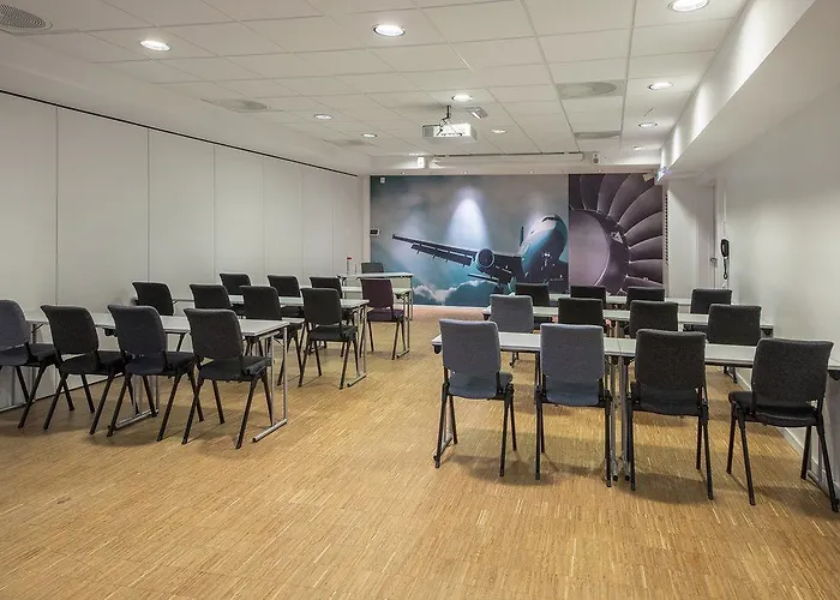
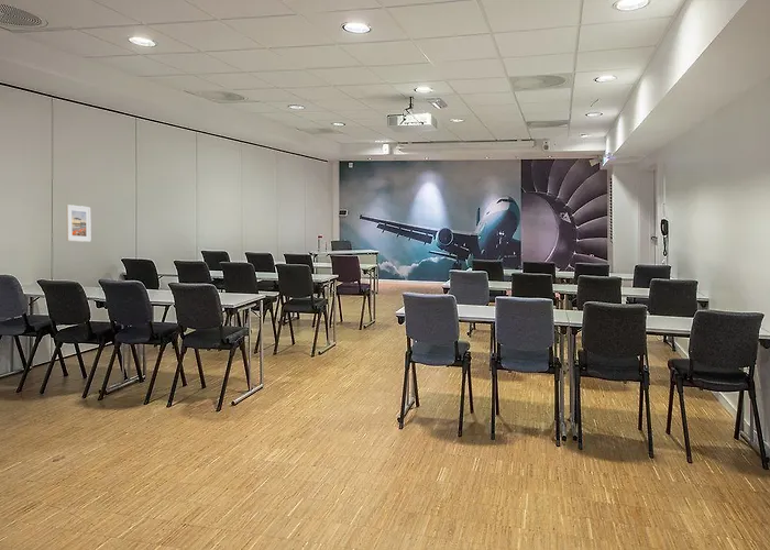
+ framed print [65,204,91,243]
